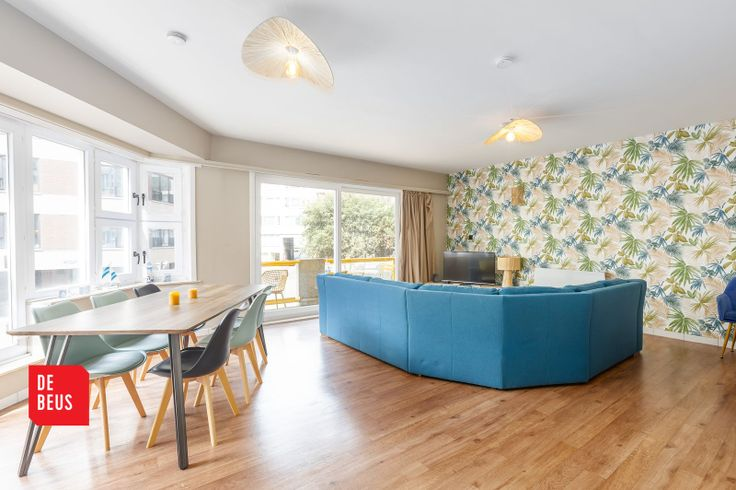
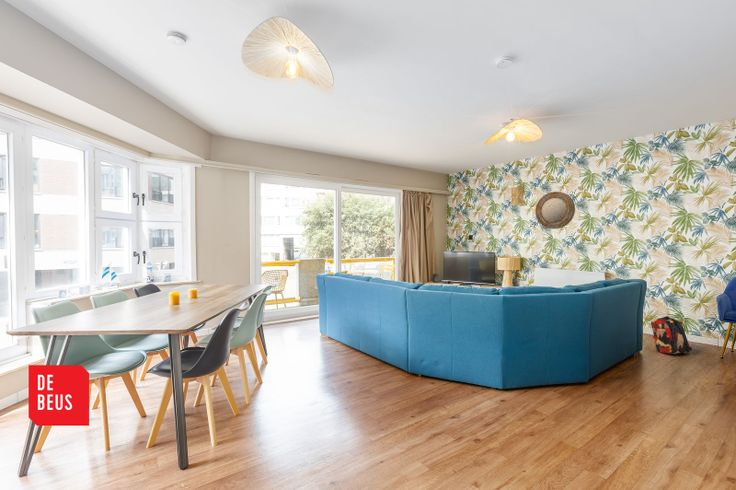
+ home mirror [534,191,576,230]
+ backpack [650,315,693,355]
